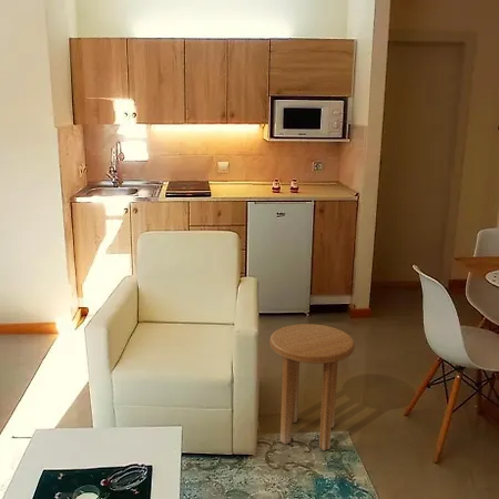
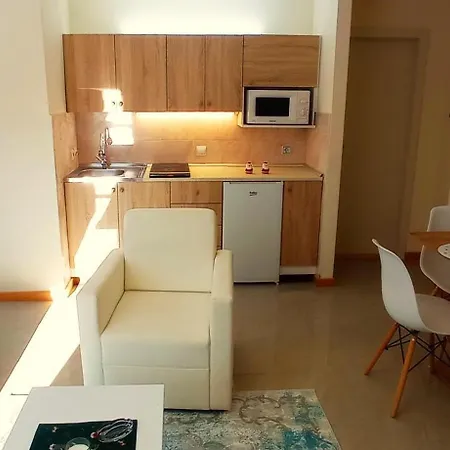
- side table [268,323,356,451]
